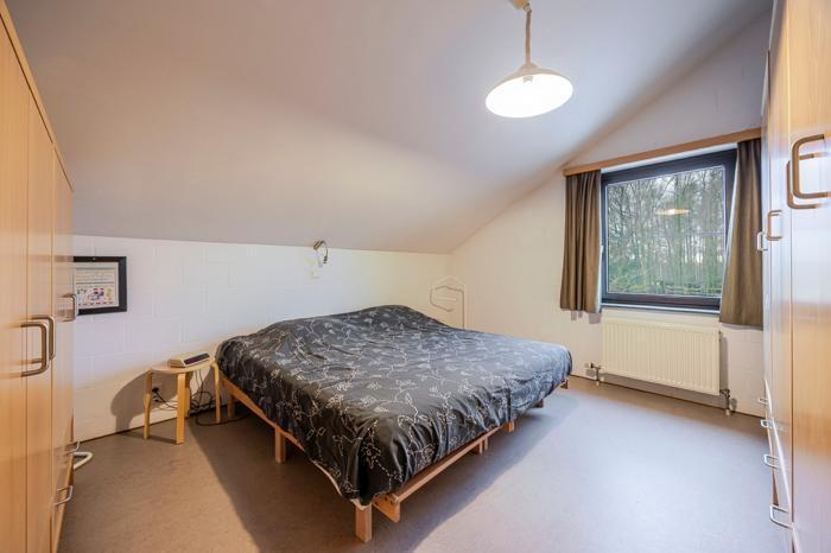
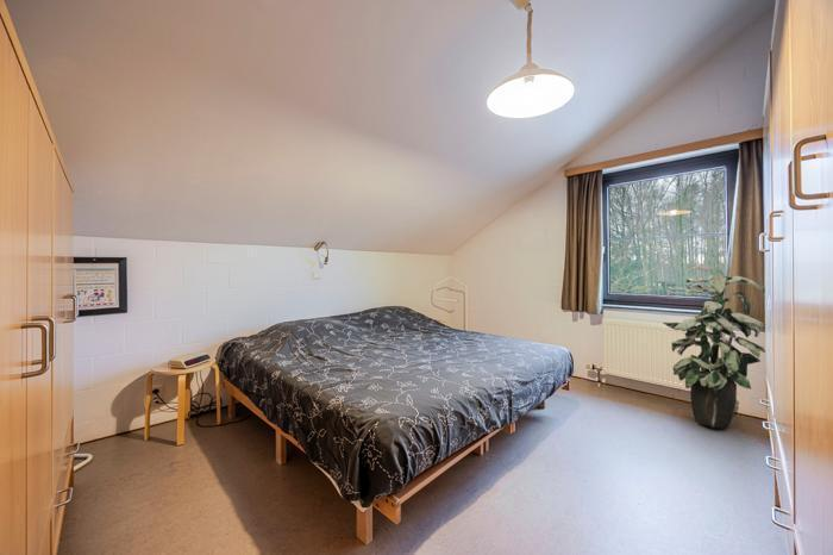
+ indoor plant [662,264,766,430]
